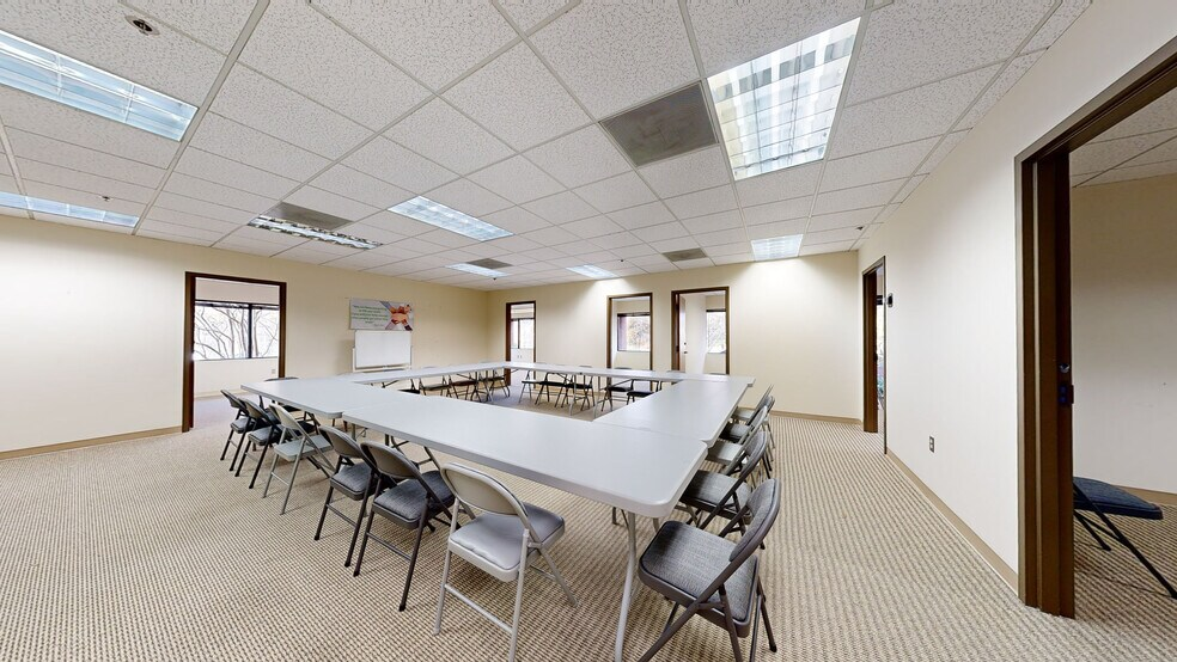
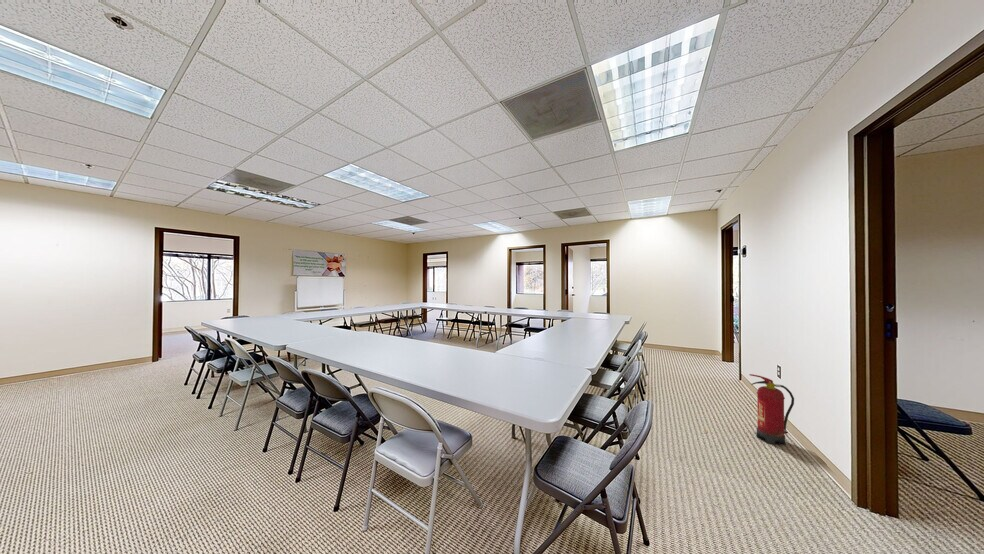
+ fire extinguisher [748,373,795,445]
